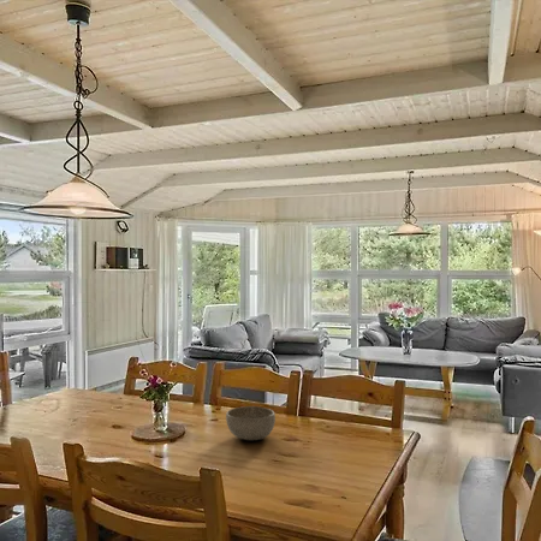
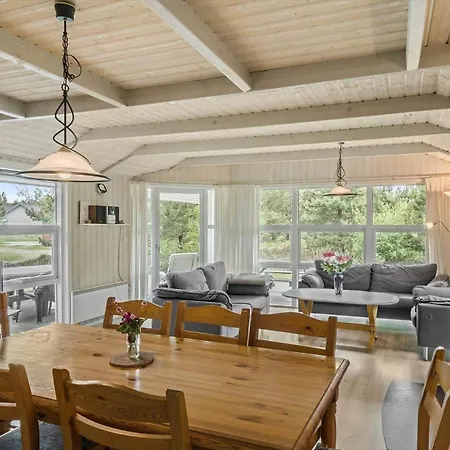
- bowl [225,405,277,441]
